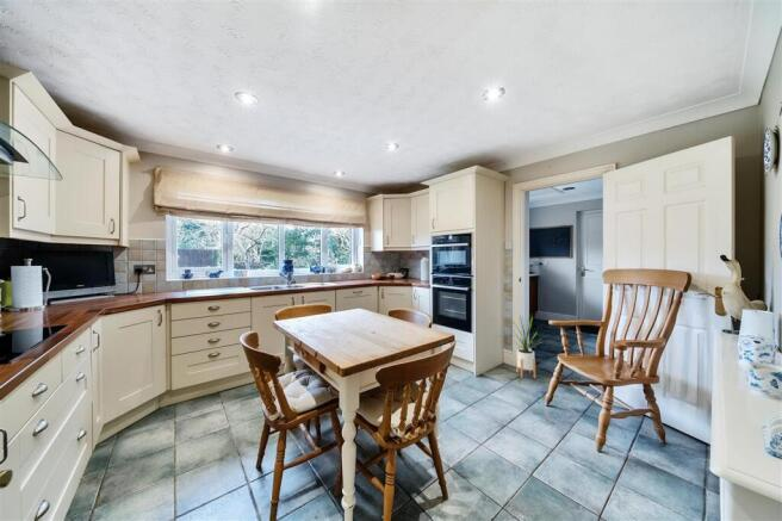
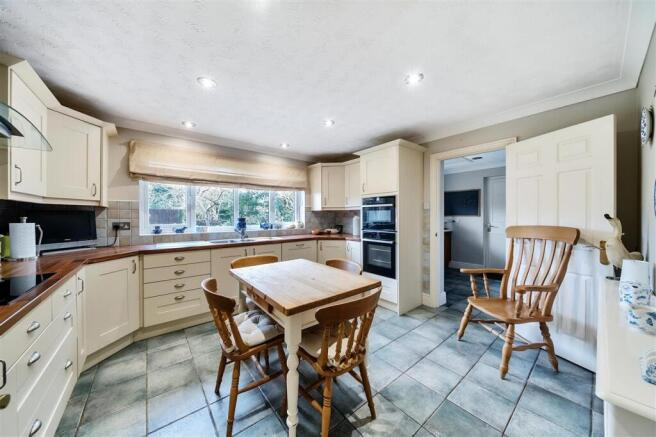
- house plant [509,315,544,379]
